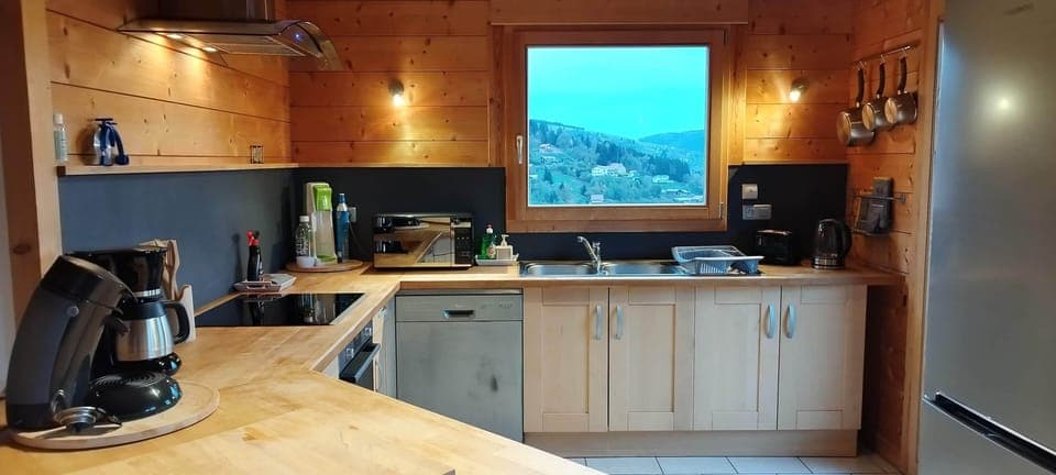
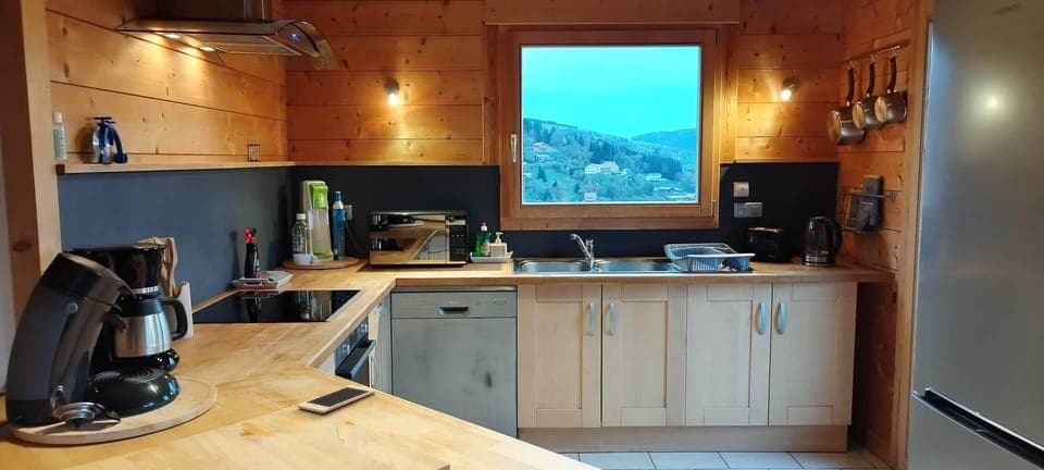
+ cell phone [296,384,376,415]
